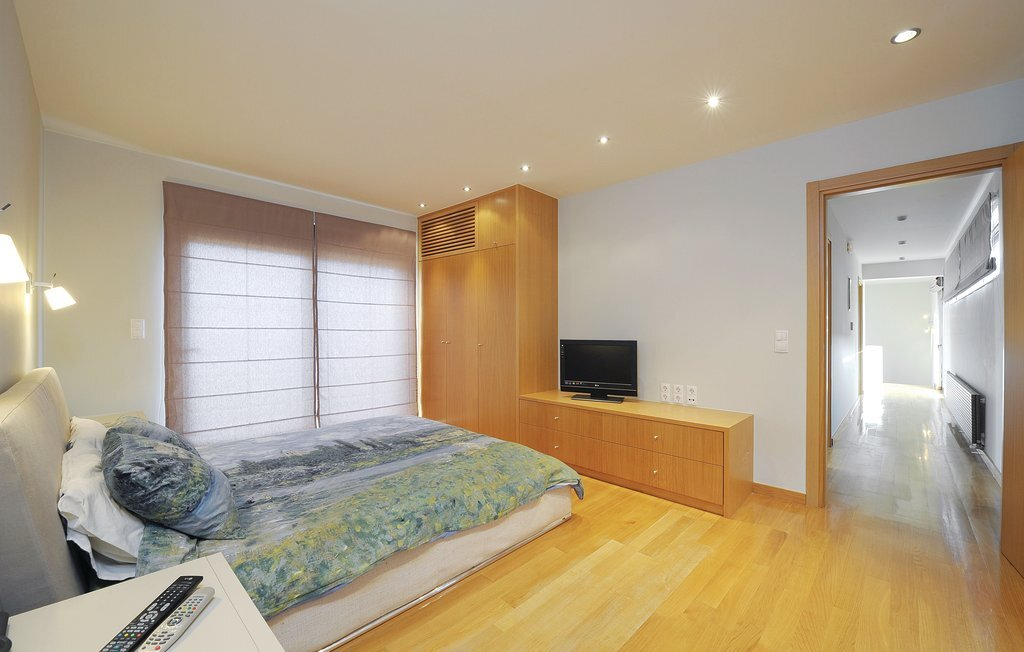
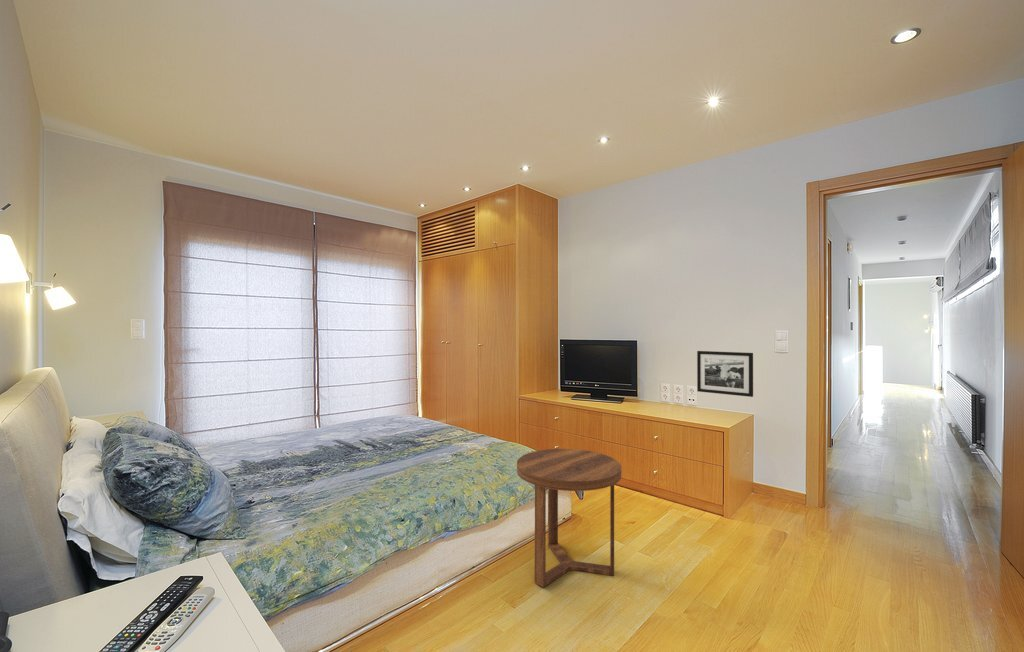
+ side table [516,448,622,588]
+ picture frame [696,350,754,398]
